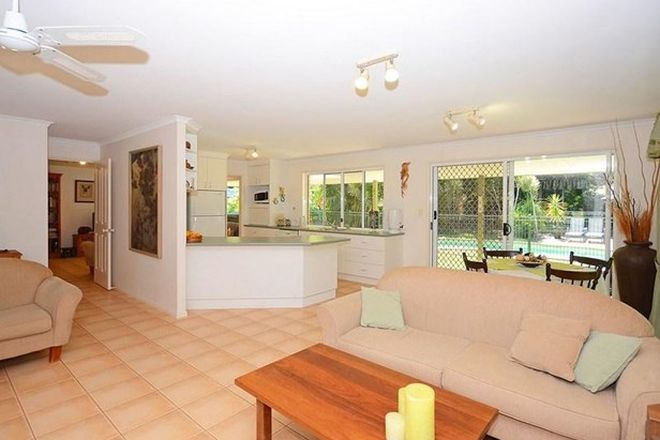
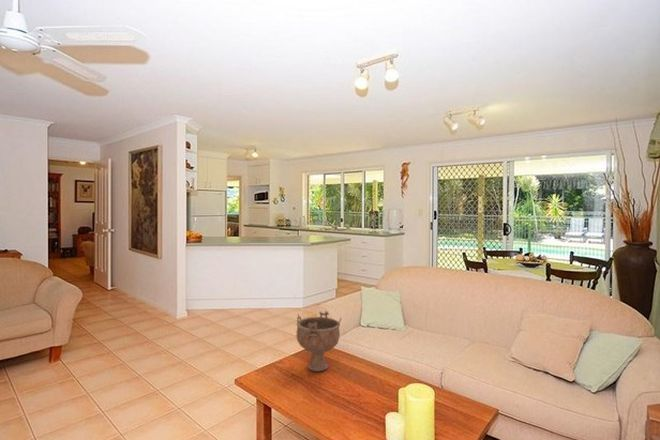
+ decorative bowl [296,310,343,372]
